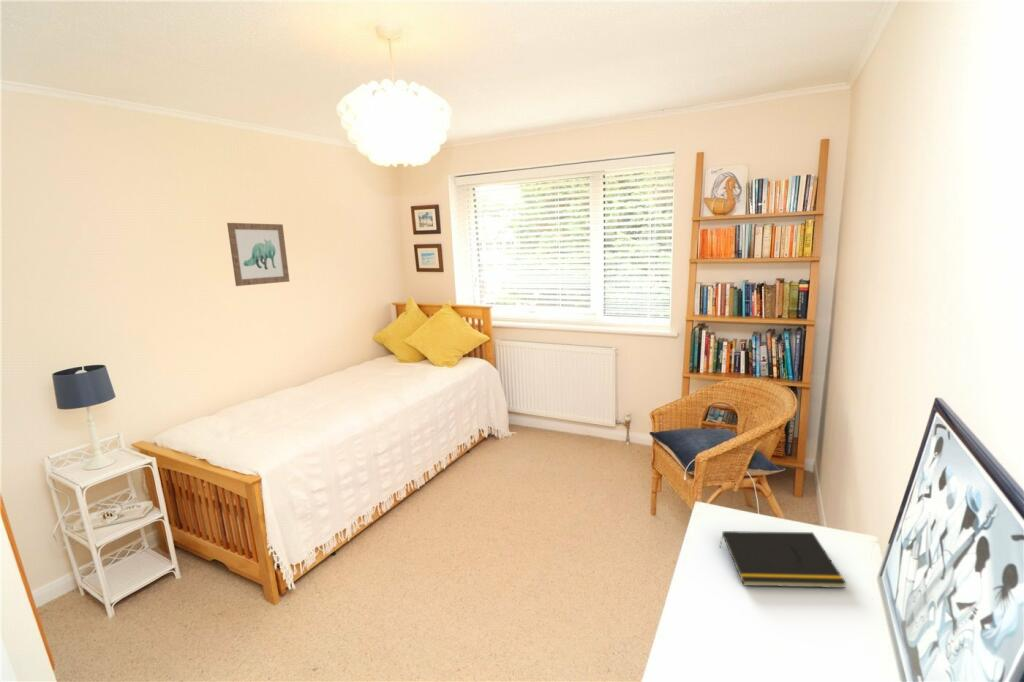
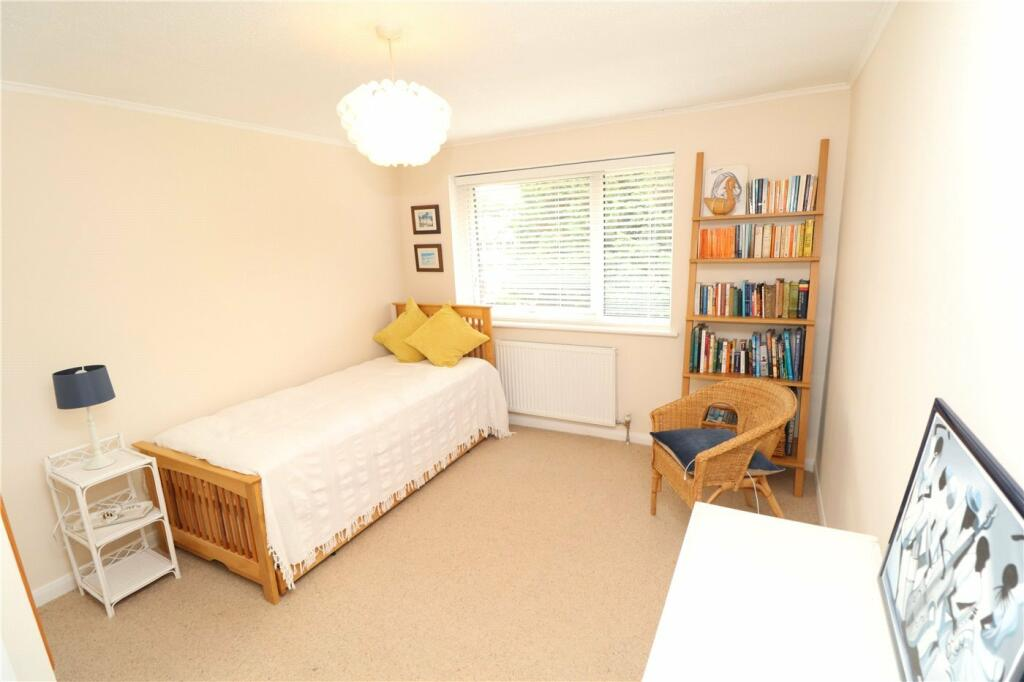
- notepad [719,530,848,589]
- wall art [226,222,291,287]
